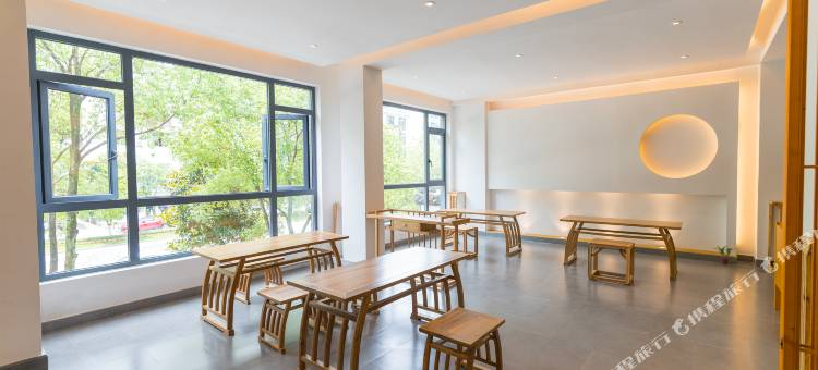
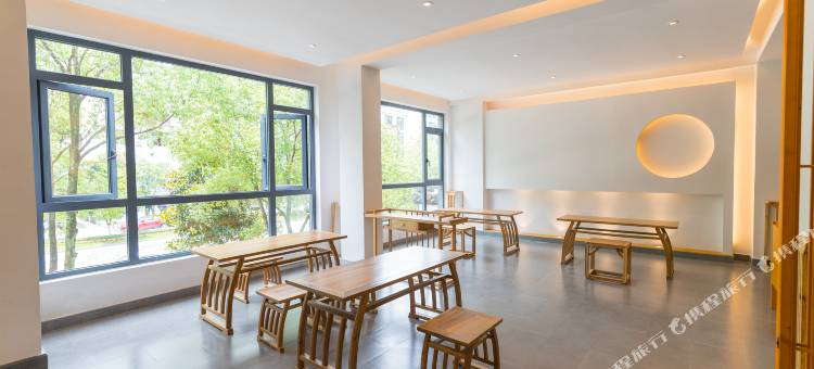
- potted plant [712,245,738,266]
